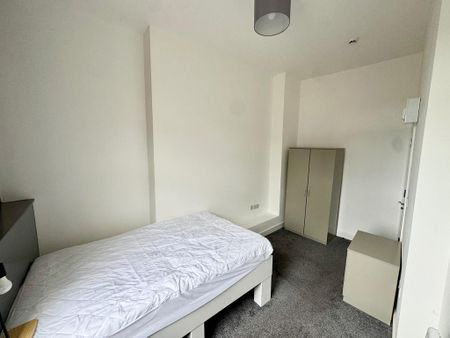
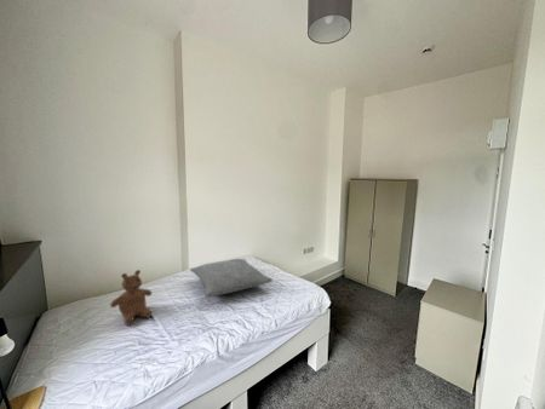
+ pillow [189,258,274,299]
+ teddy bear [109,269,153,327]
